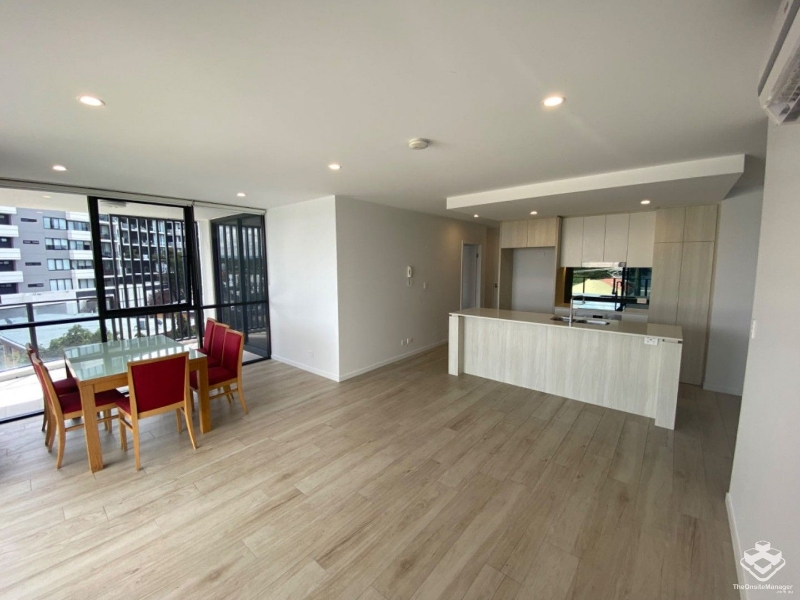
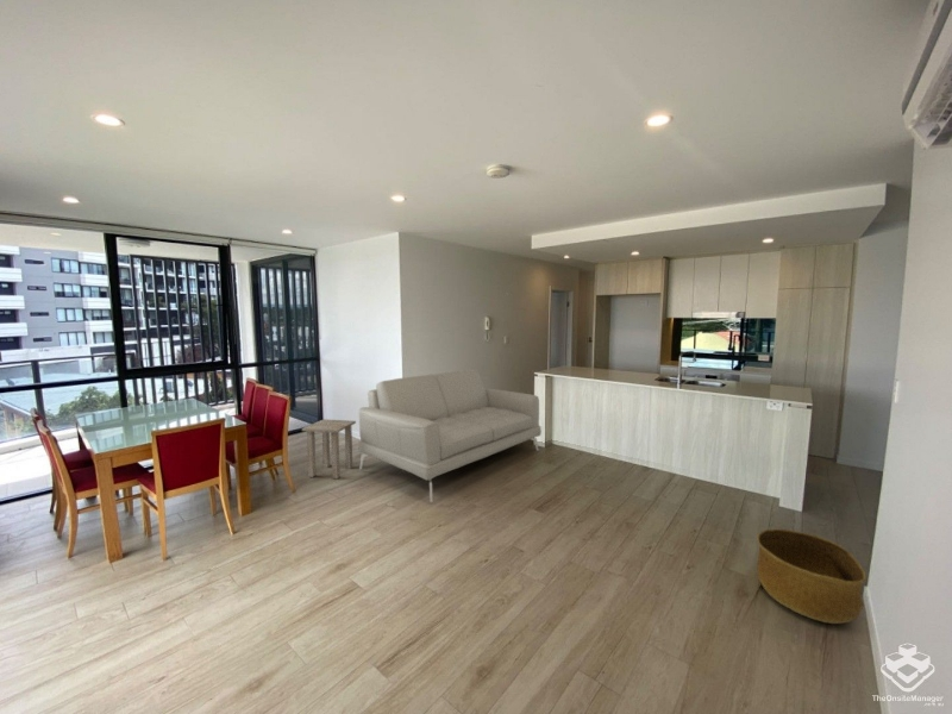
+ sofa [357,368,543,503]
+ side table [301,418,357,480]
+ basket [756,527,868,625]
